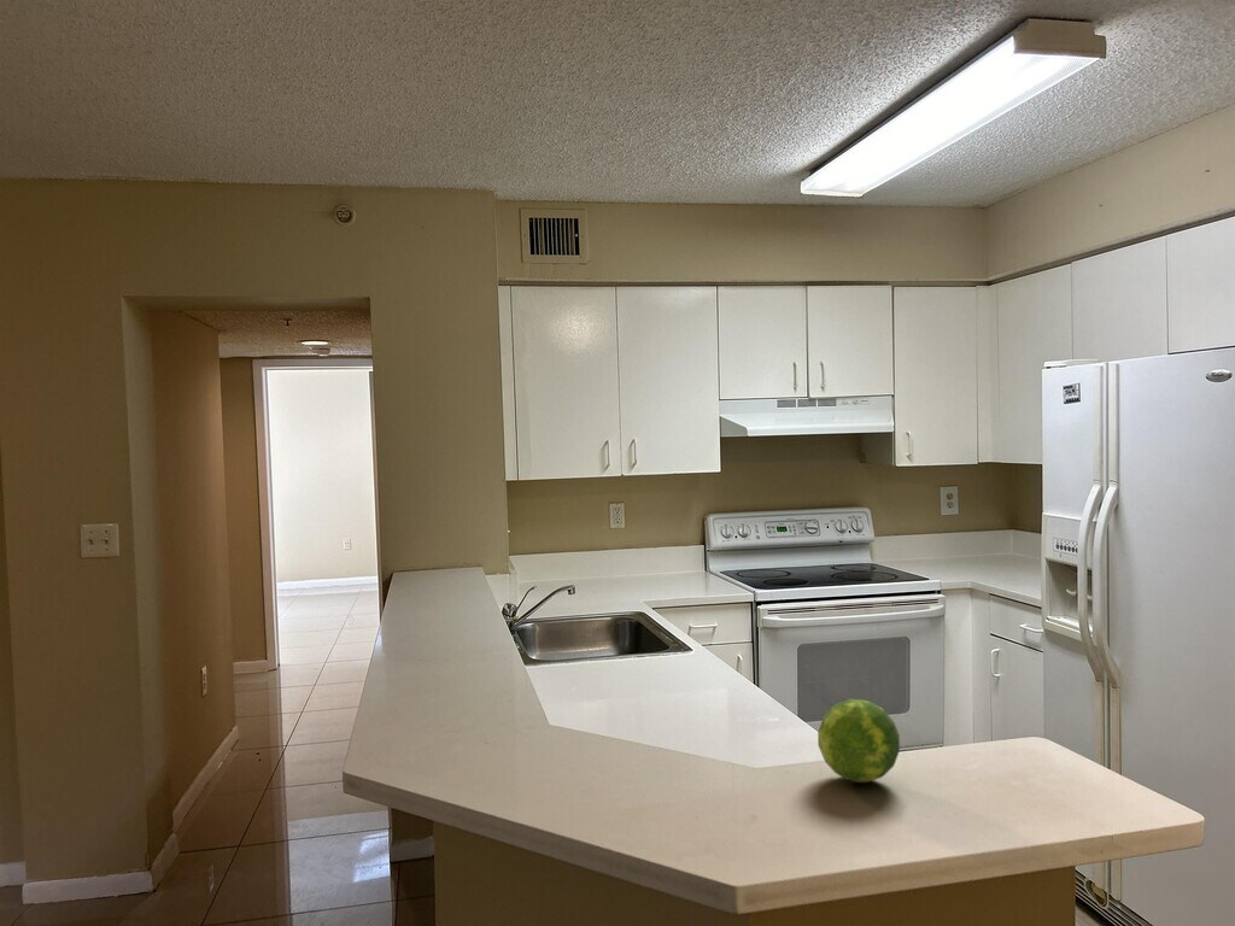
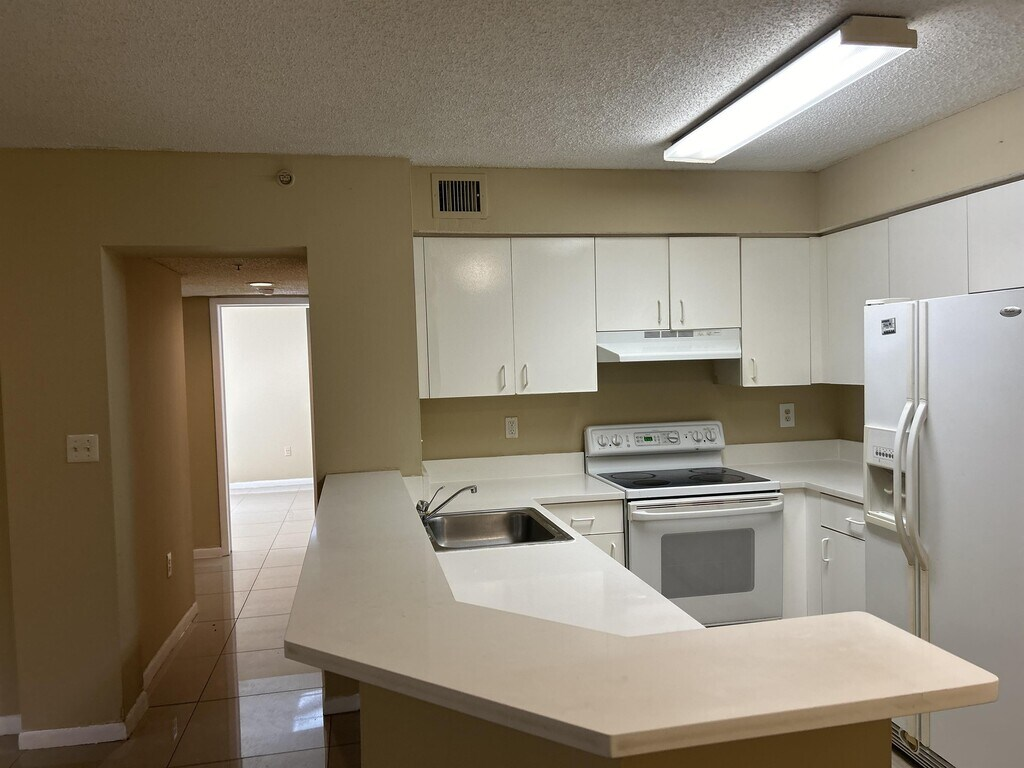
- fruit [816,698,901,784]
